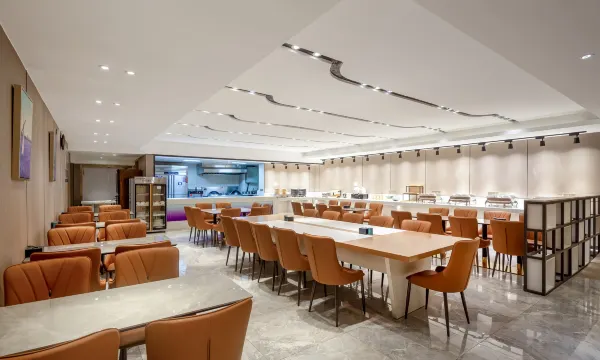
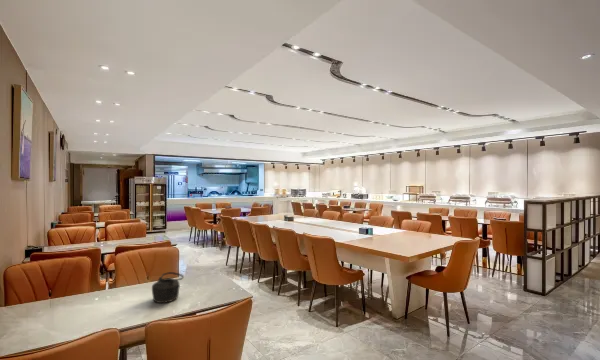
+ teapot [151,271,185,304]
